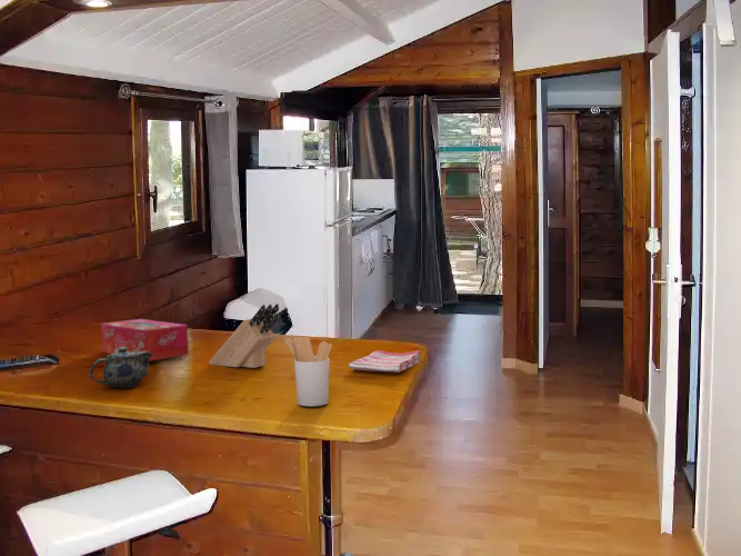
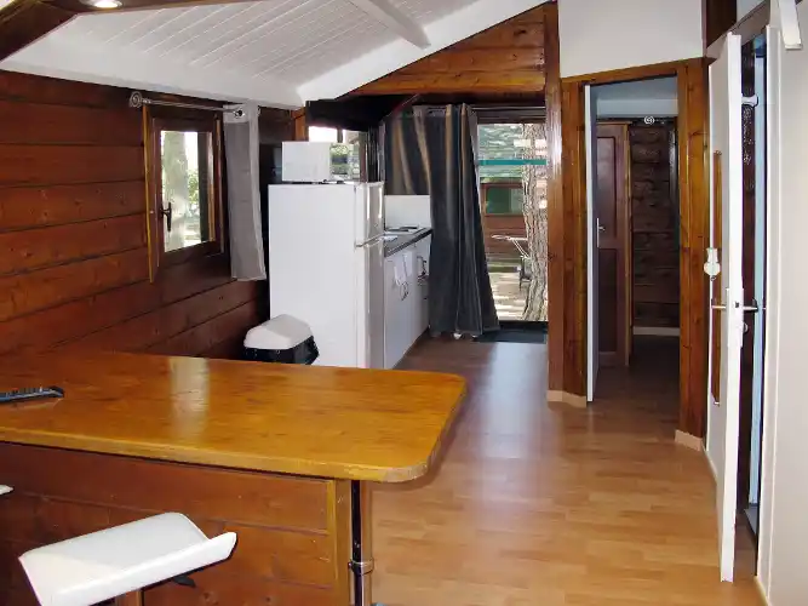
- chinaware [88,347,153,389]
- tissue box [100,318,190,363]
- utensil holder [283,336,333,407]
- dish towel [348,349,422,374]
- knife block [208,302,280,369]
